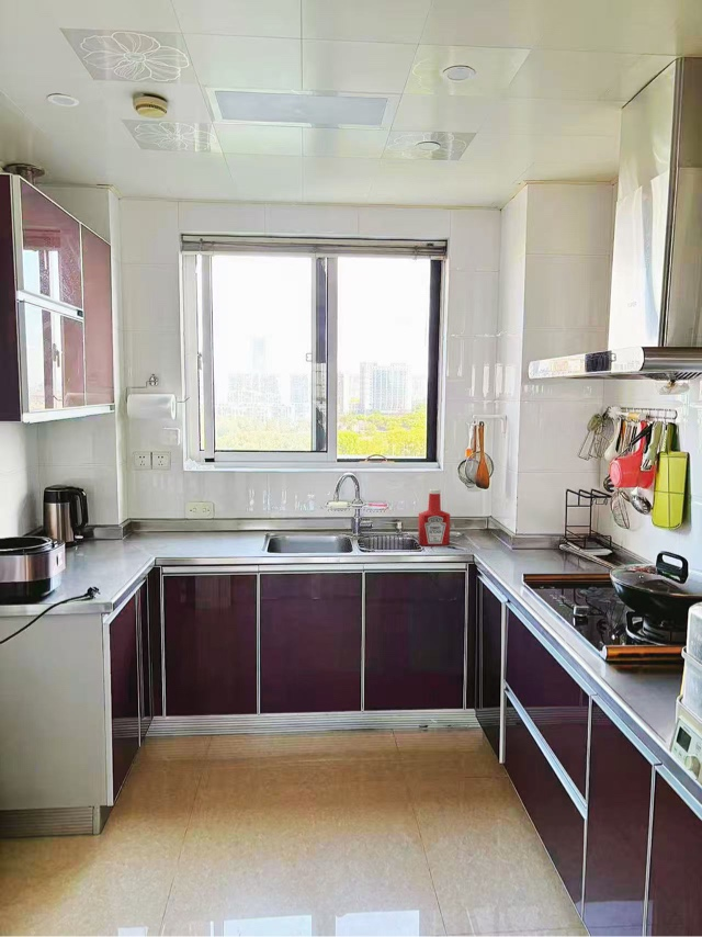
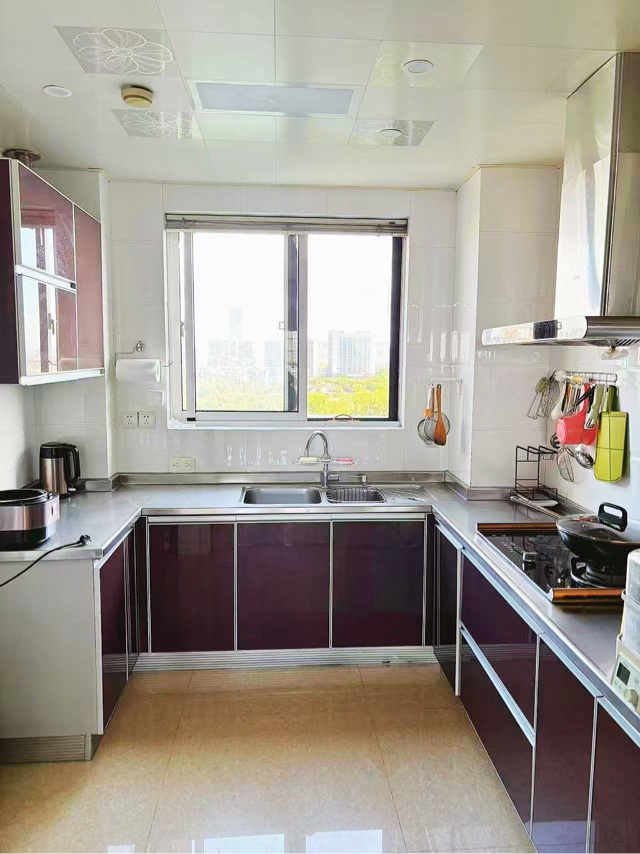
- soap bottle [417,488,451,546]
